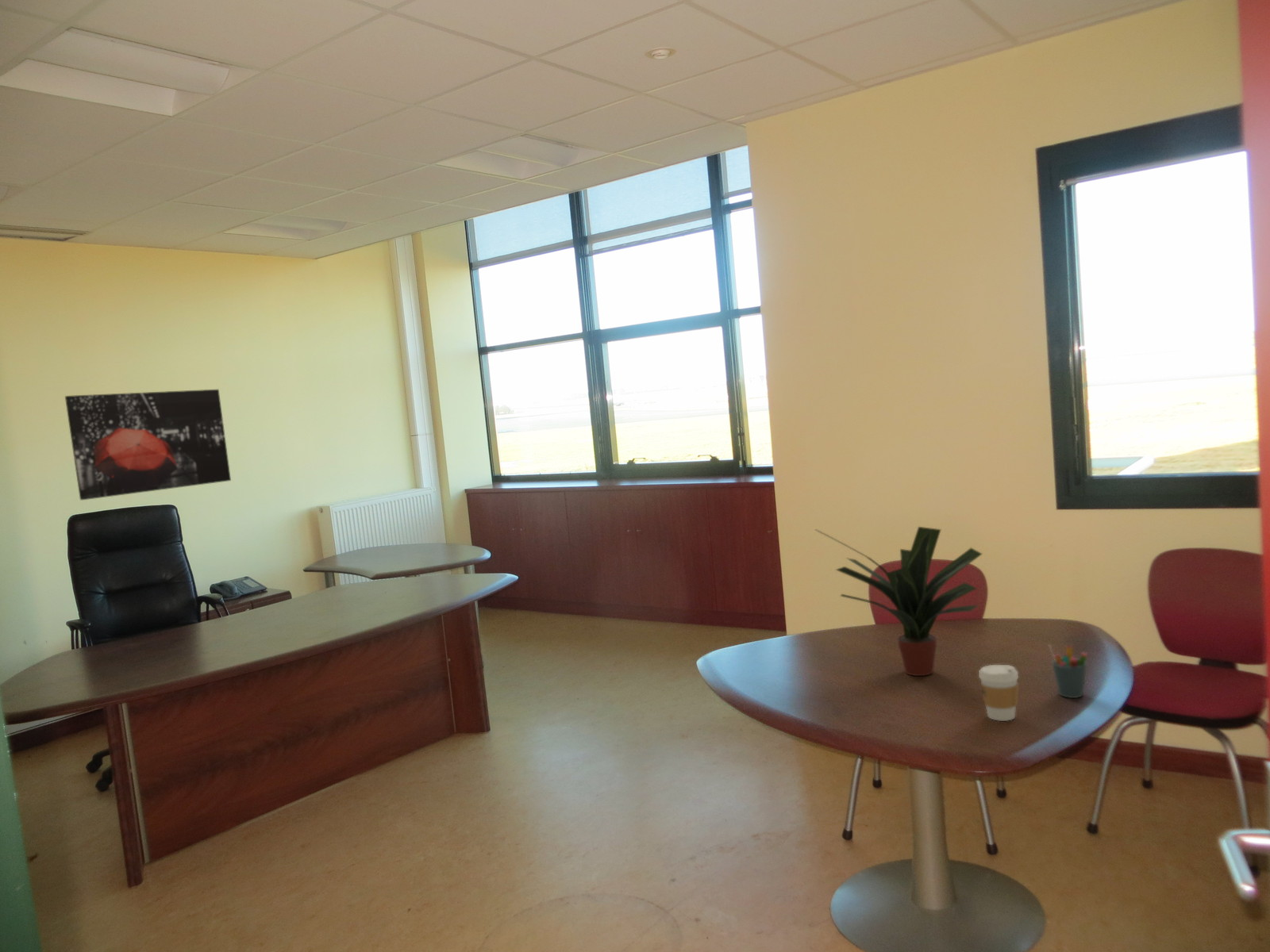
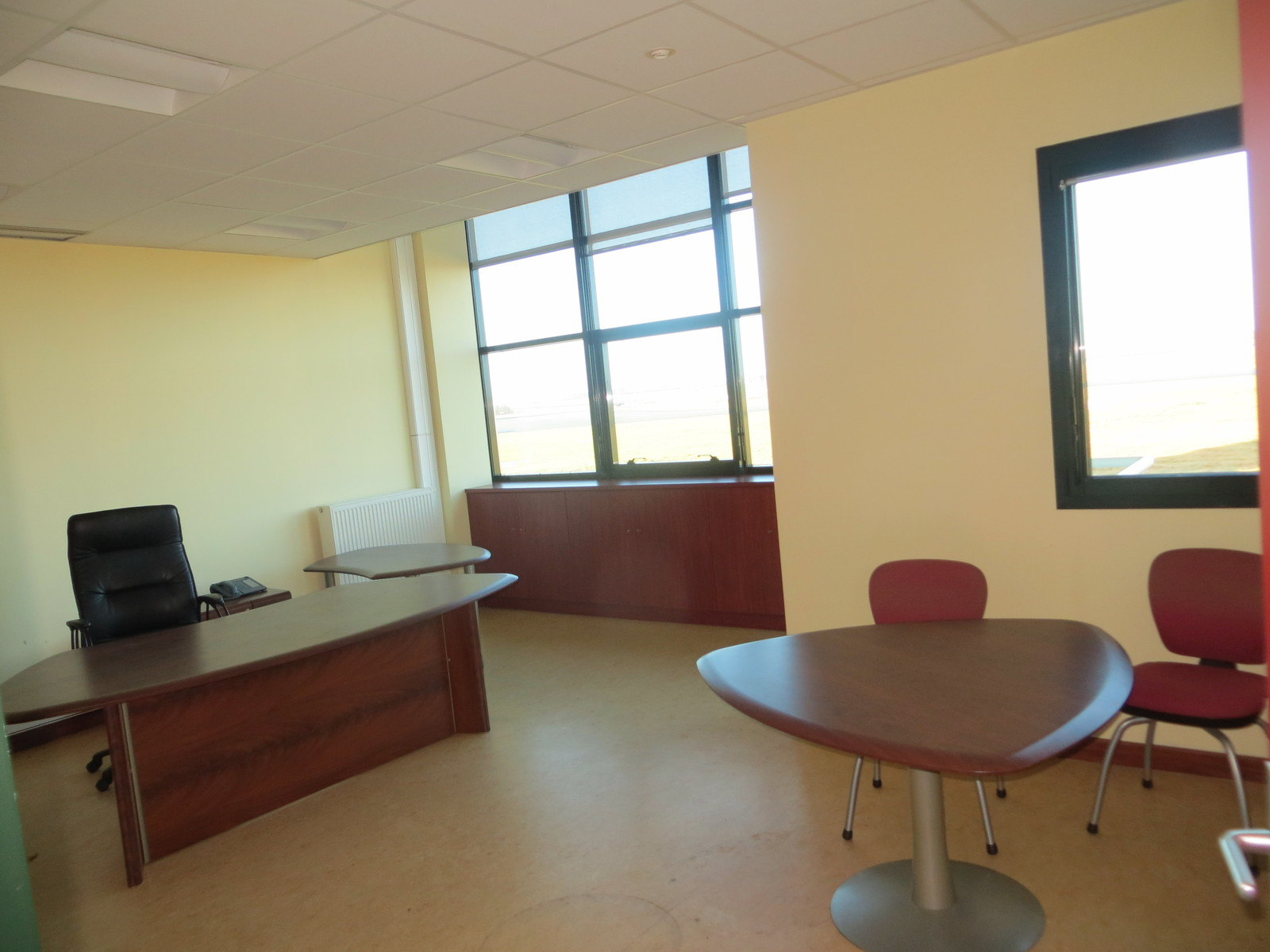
- coffee cup [978,664,1019,722]
- pen holder [1049,644,1088,699]
- potted plant [815,526,983,677]
- wall art [64,389,232,501]
